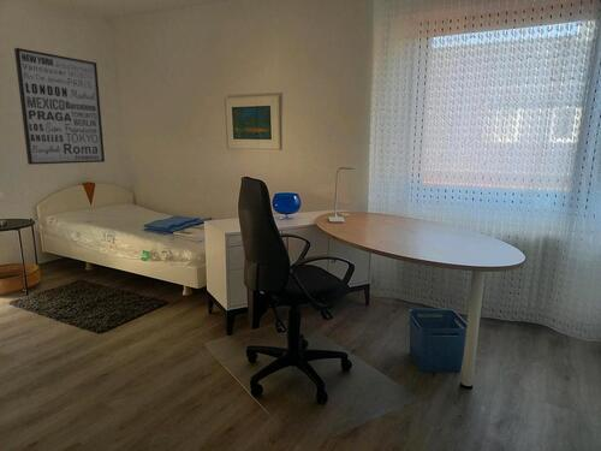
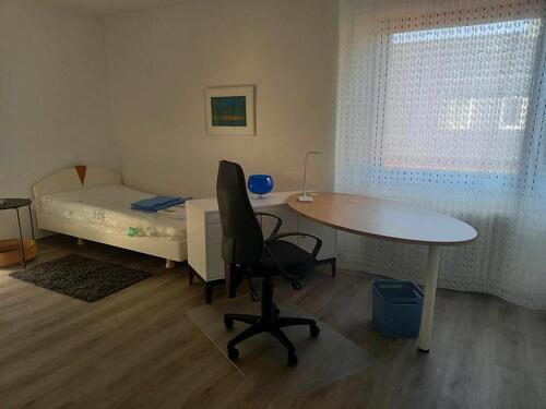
- wall art [13,47,106,166]
